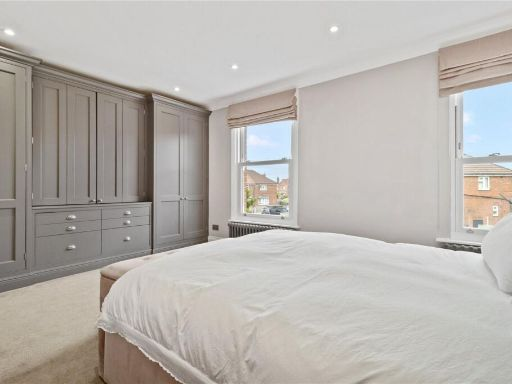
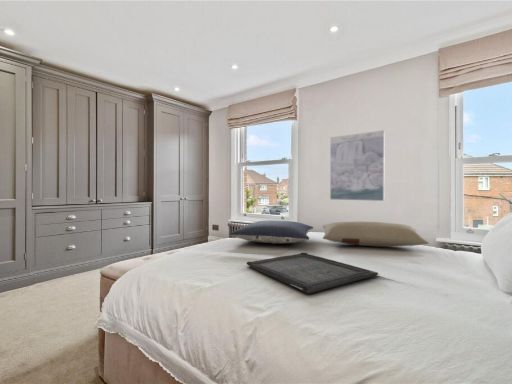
+ pillow [322,221,430,248]
+ serving tray [246,252,379,295]
+ pillow [229,219,314,245]
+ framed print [329,129,386,202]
